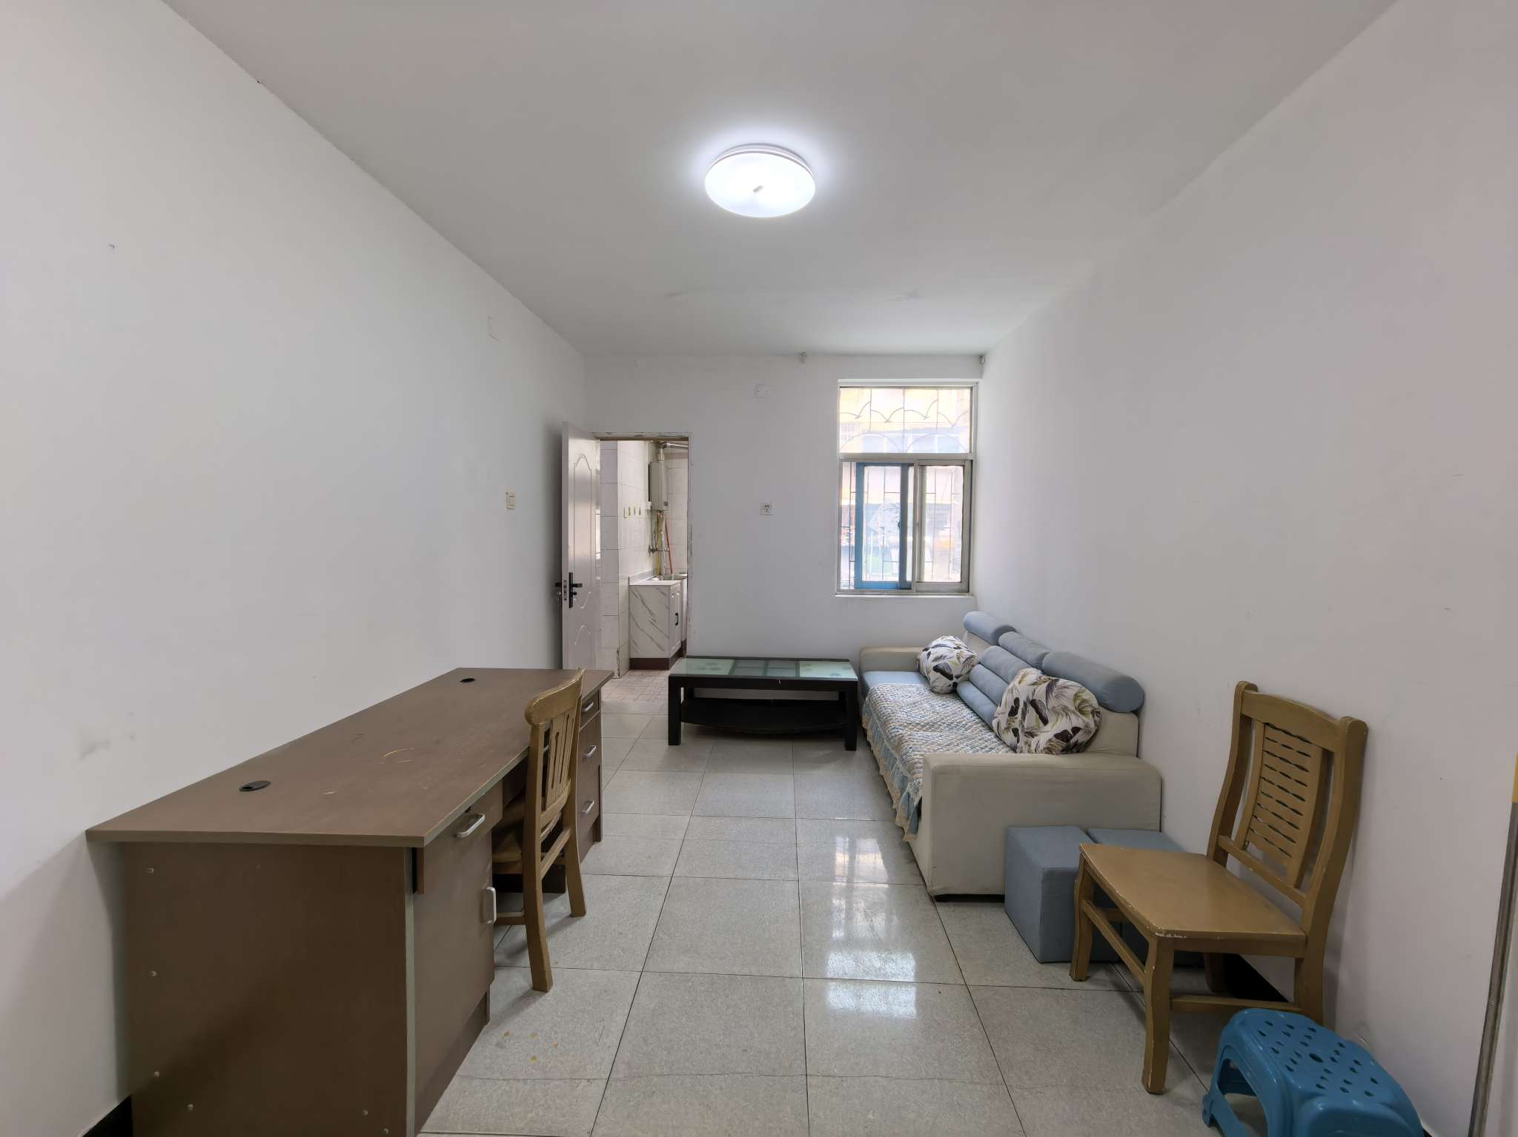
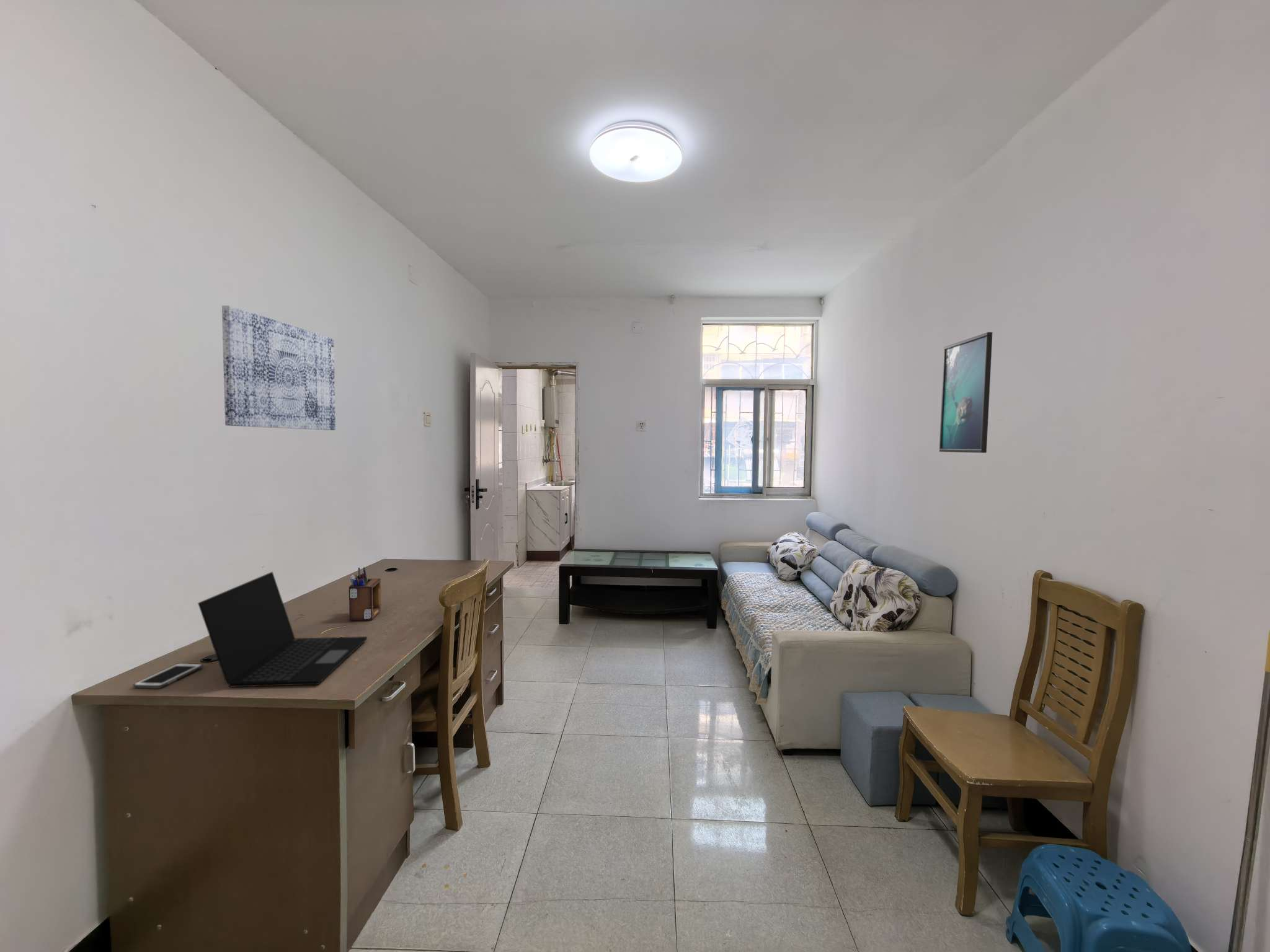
+ laptop [197,571,368,688]
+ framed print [939,332,993,454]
+ wall art [221,305,336,431]
+ cell phone [133,663,203,689]
+ desk organizer [349,566,381,621]
